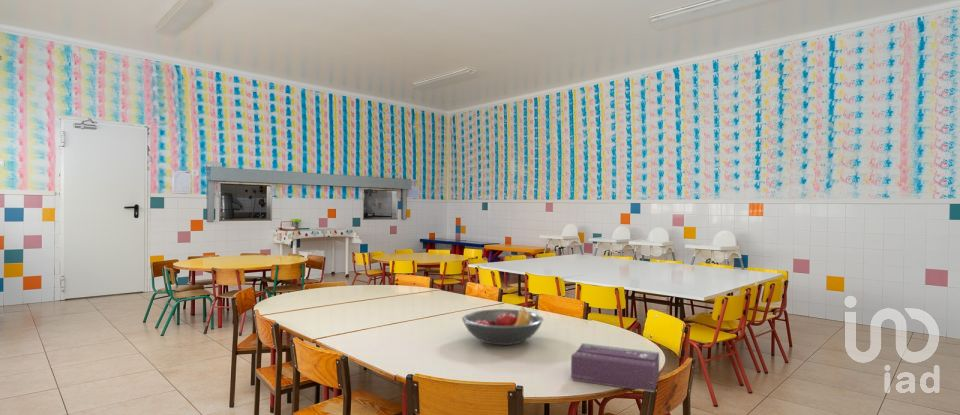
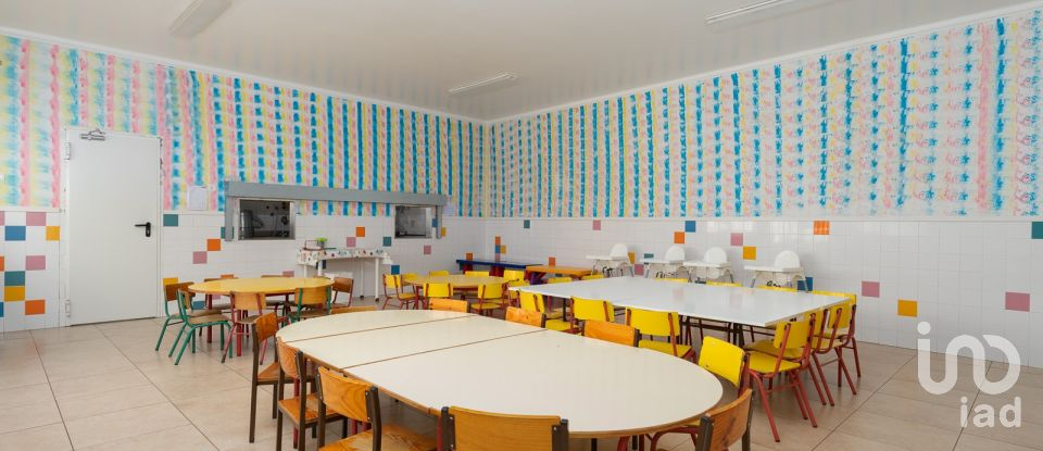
- fruit bowl [461,306,544,346]
- tissue box [570,342,660,393]
